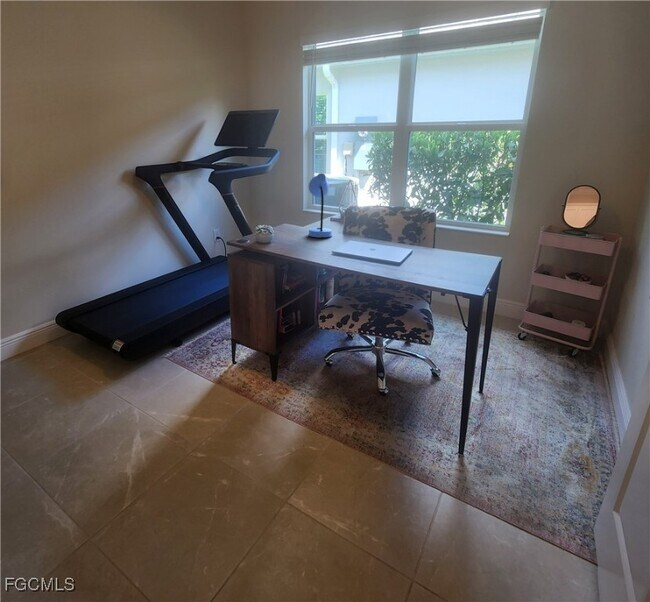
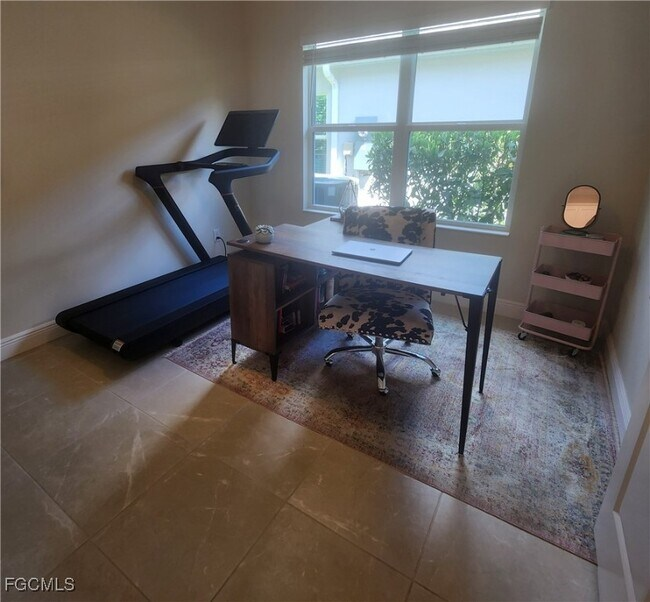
- desk lamp [307,172,333,239]
